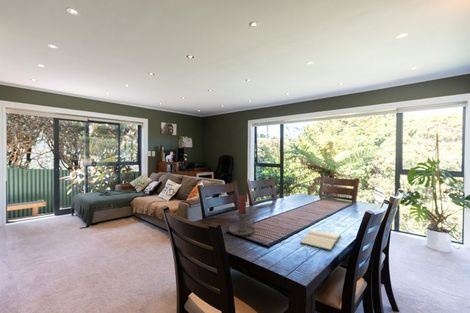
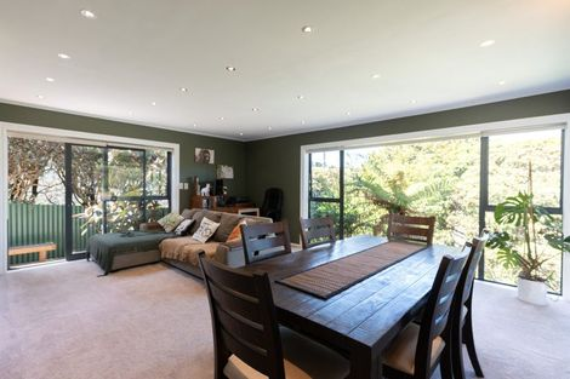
- hardback book [299,229,342,252]
- candle holder [228,195,256,237]
